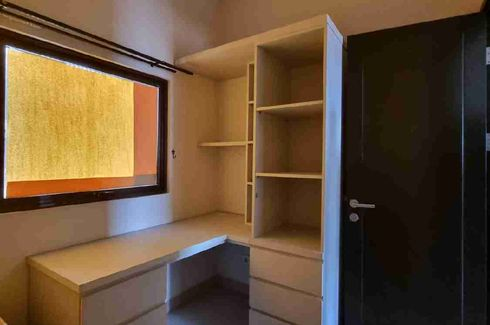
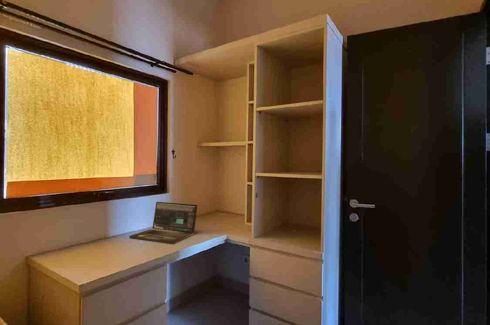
+ laptop [128,201,198,245]
